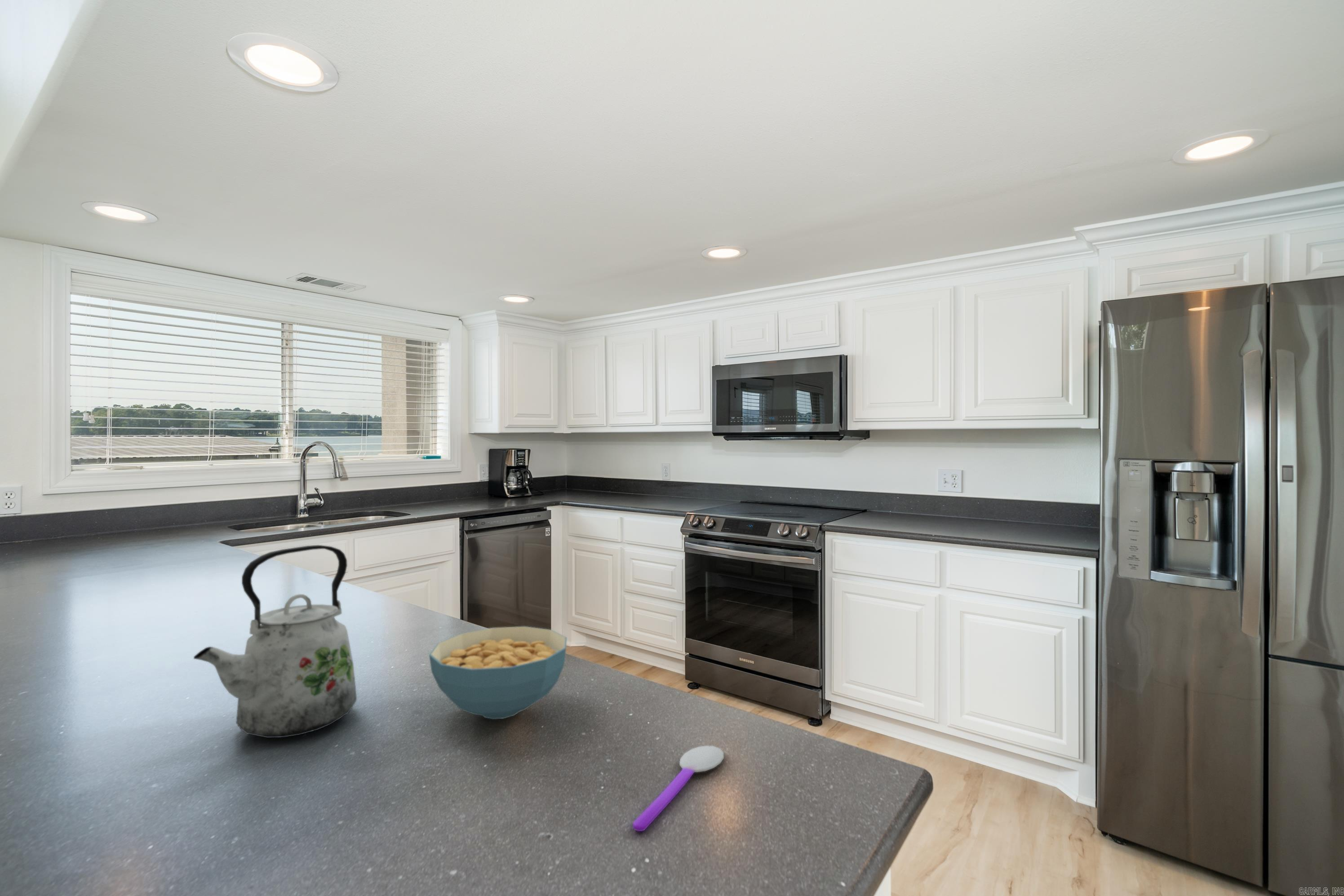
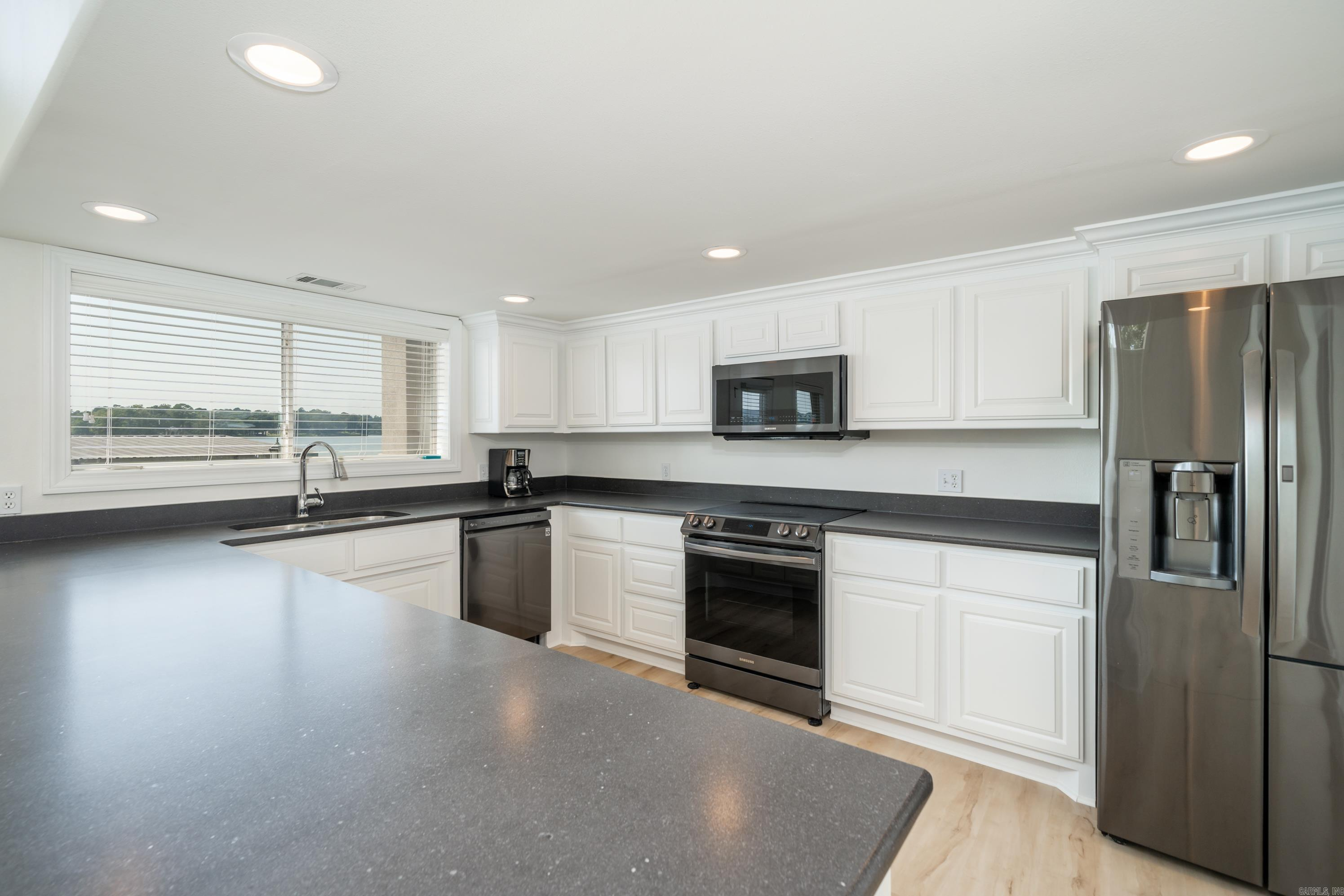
- spoon [632,745,724,832]
- kettle [193,545,357,738]
- cereal bowl [429,626,568,720]
